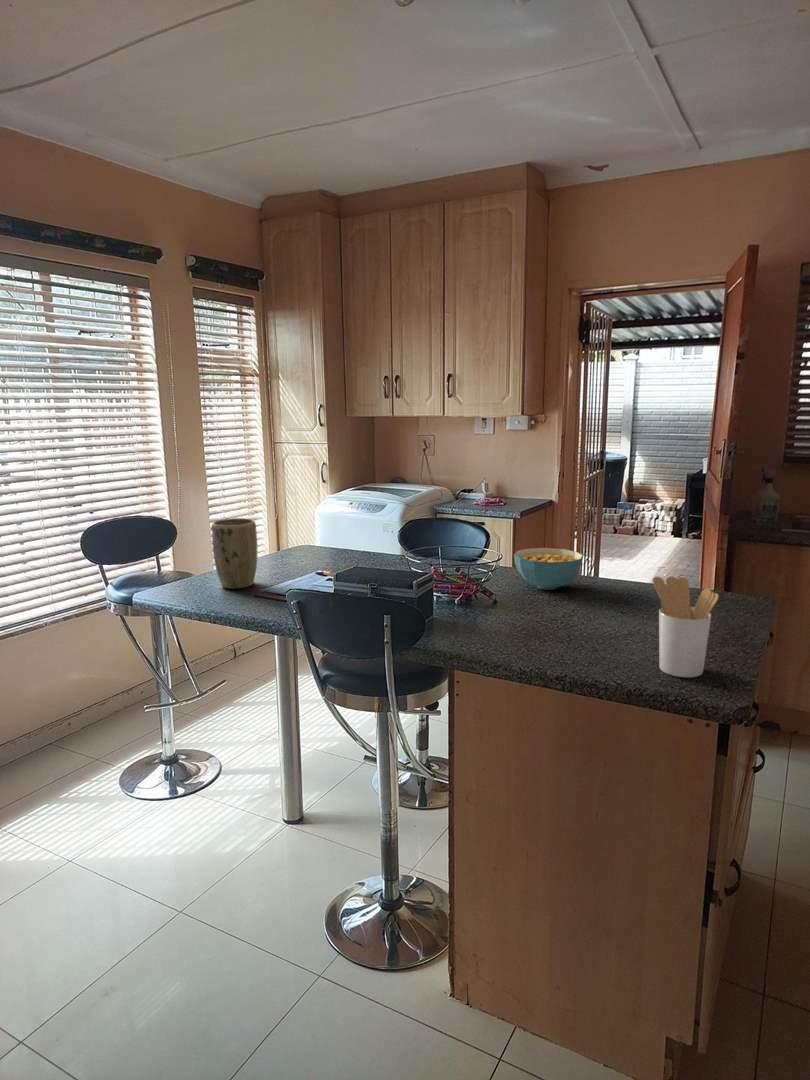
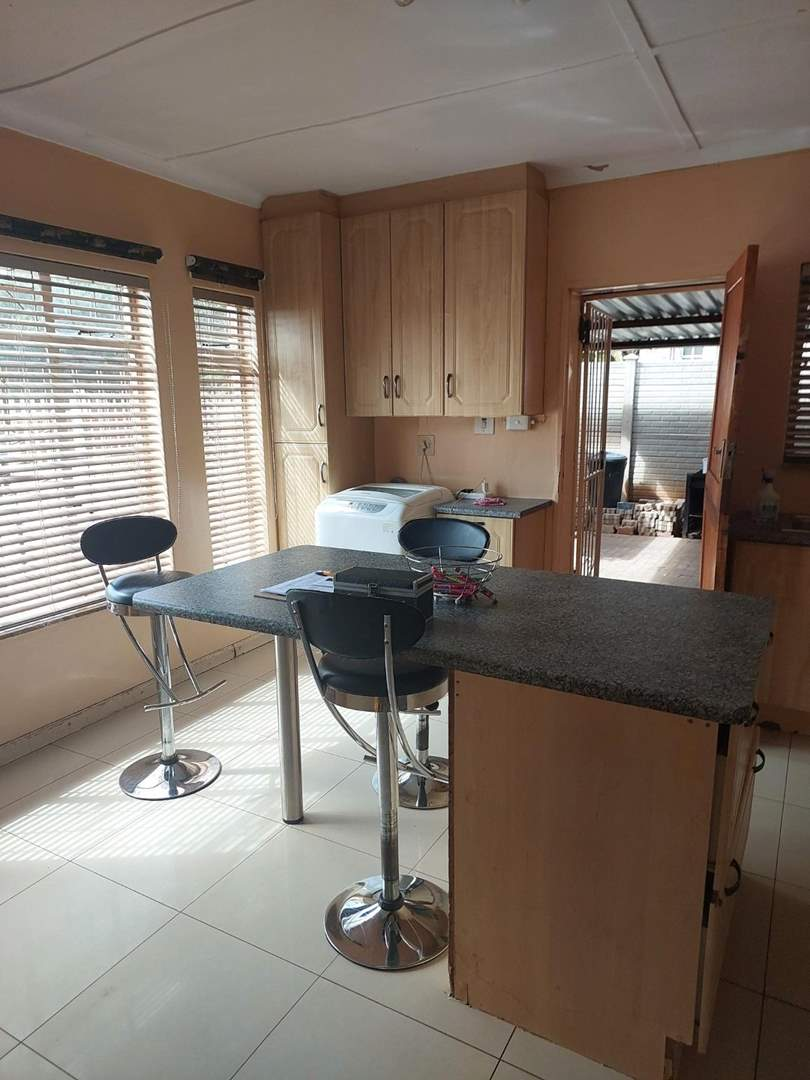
- utensil holder [651,575,720,678]
- cereal bowl [513,547,584,591]
- plant pot [211,517,258,590]
